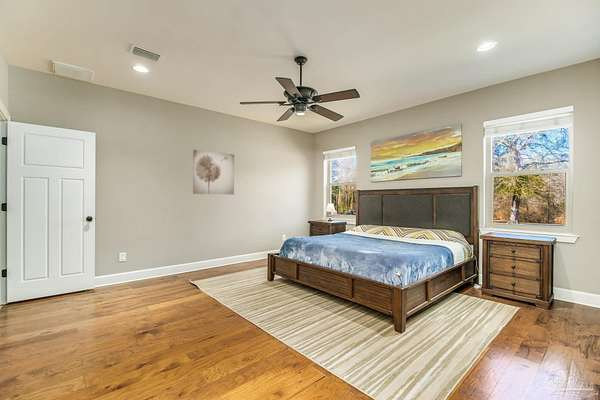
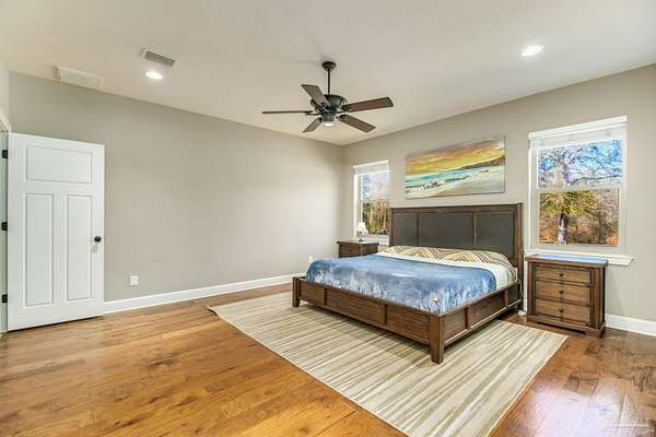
- wall art [192,149,235,195]
